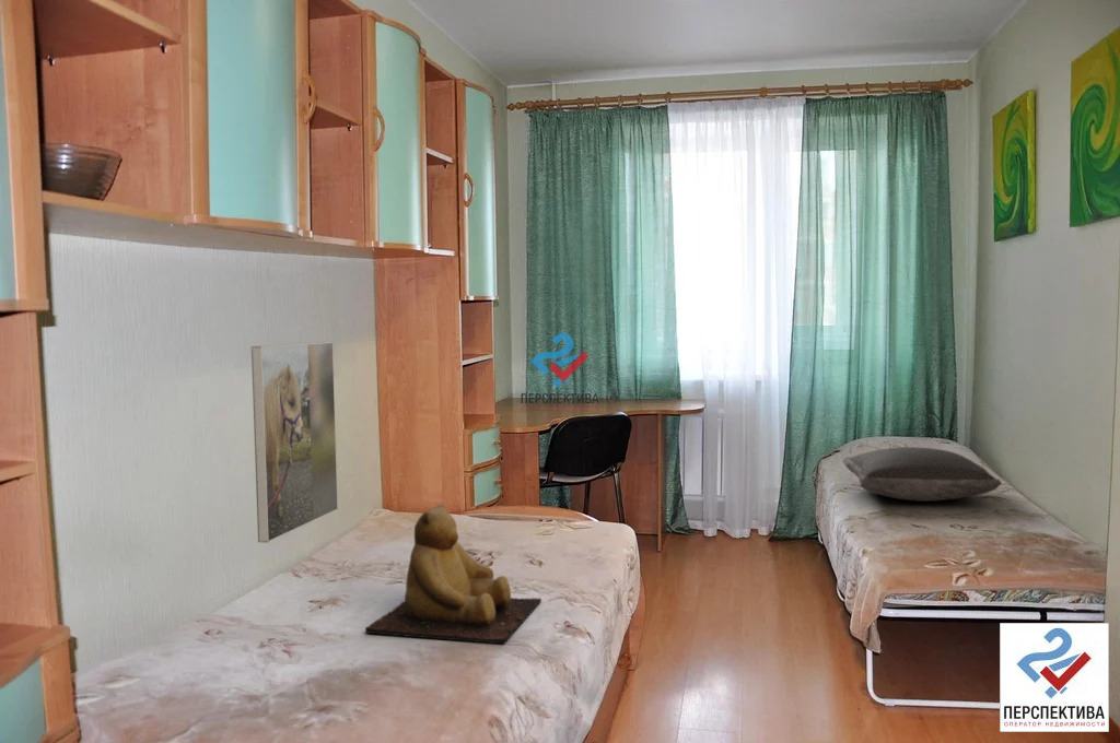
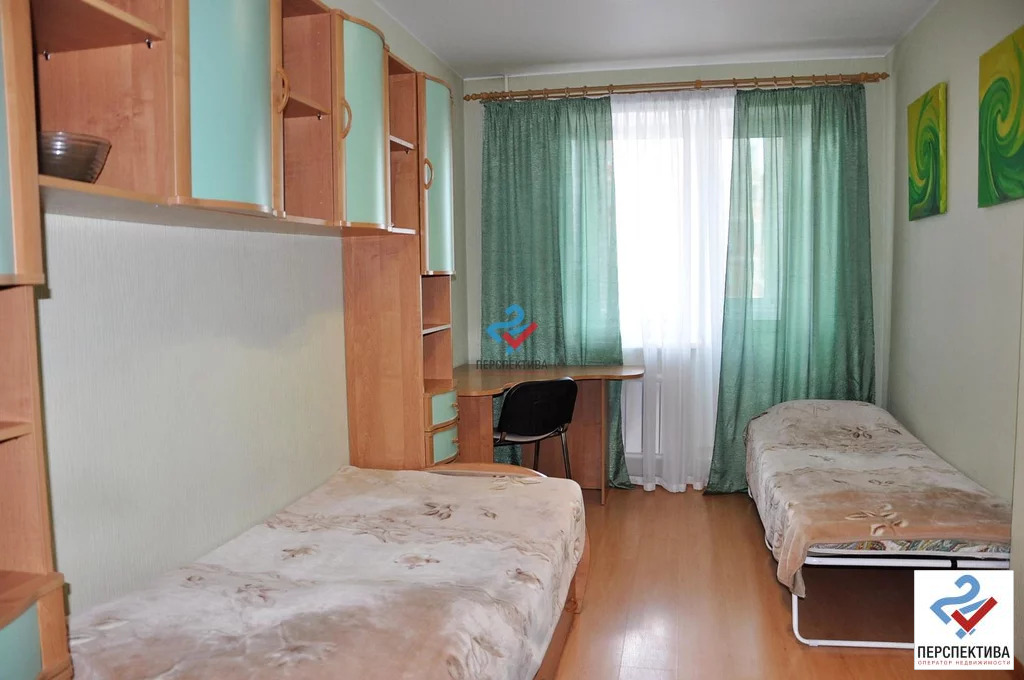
- teddy bear [364,503,542,646]
- pillow [842,446,1003,503]
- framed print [250,341,339,544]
